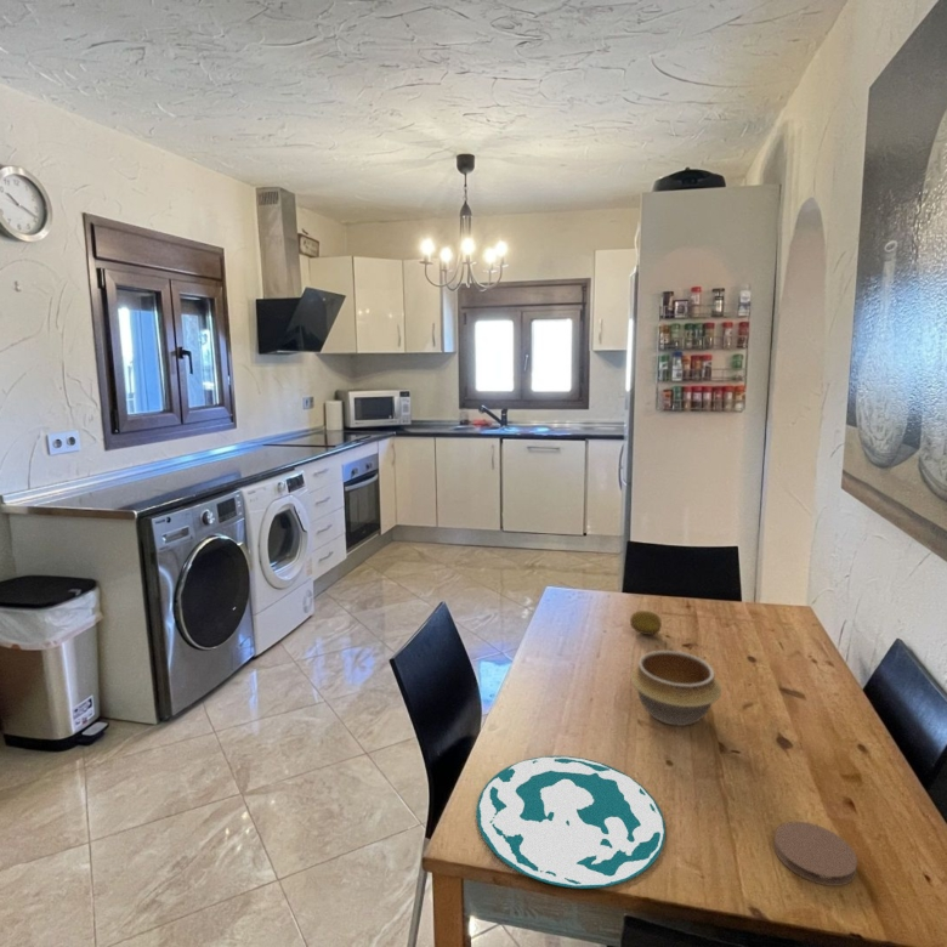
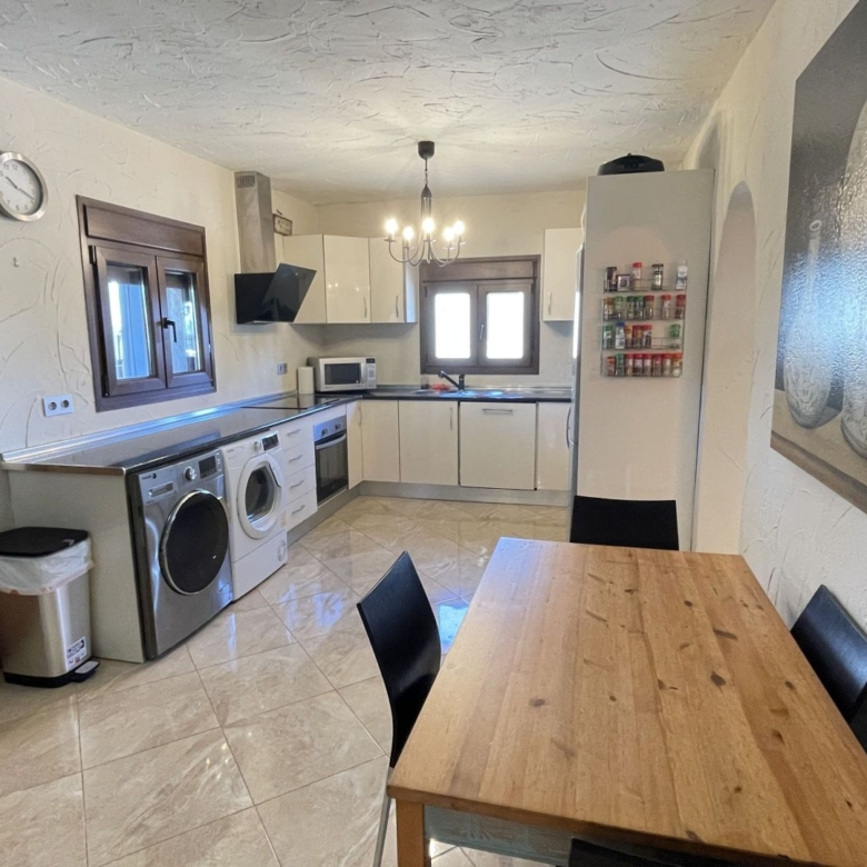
- plate [476,755,667,889]
- fruit [629,609,663,636]
- bowl [629,650,722,727]
- coaster [773,821,858,888]
